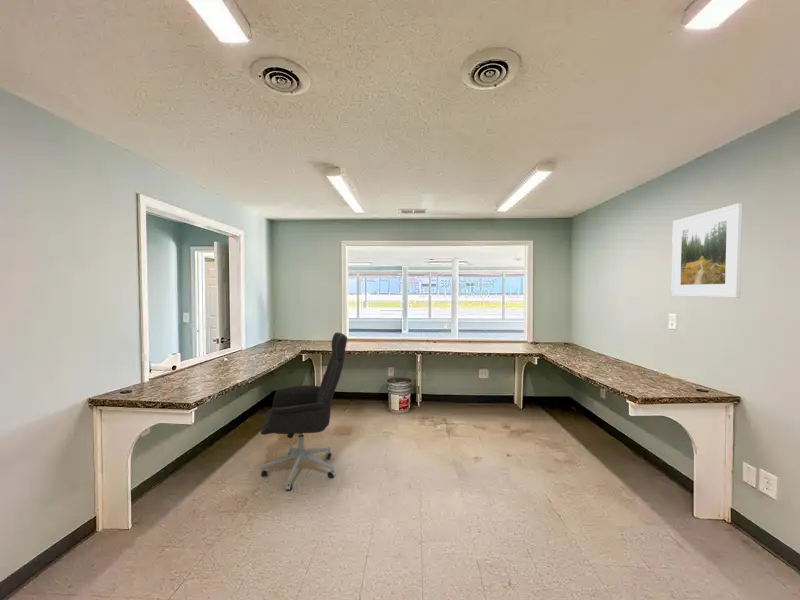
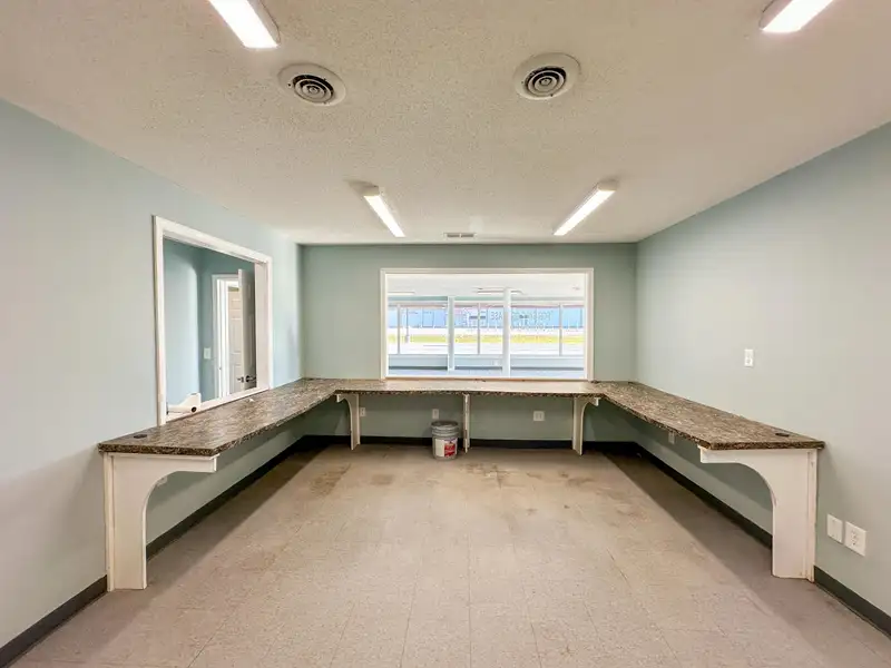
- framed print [670,202,743,299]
- office chair [260,332,348,492]
